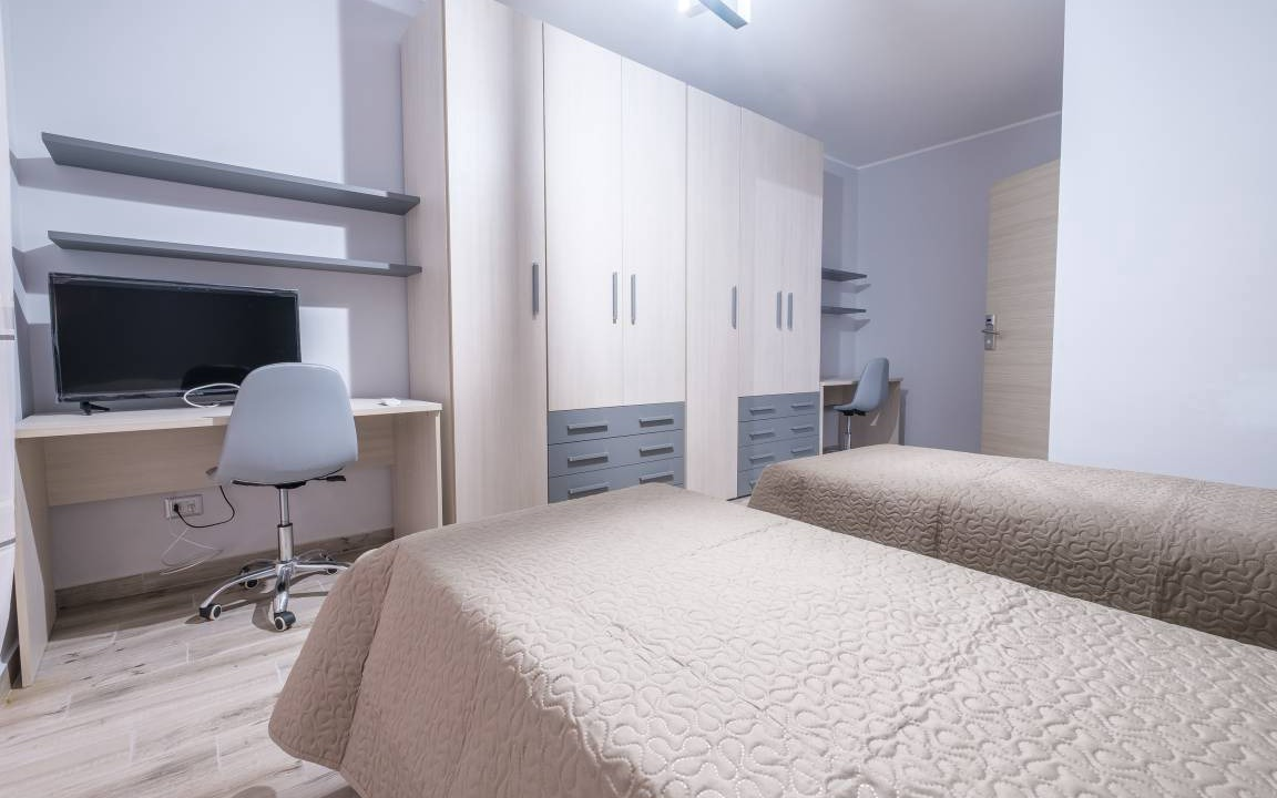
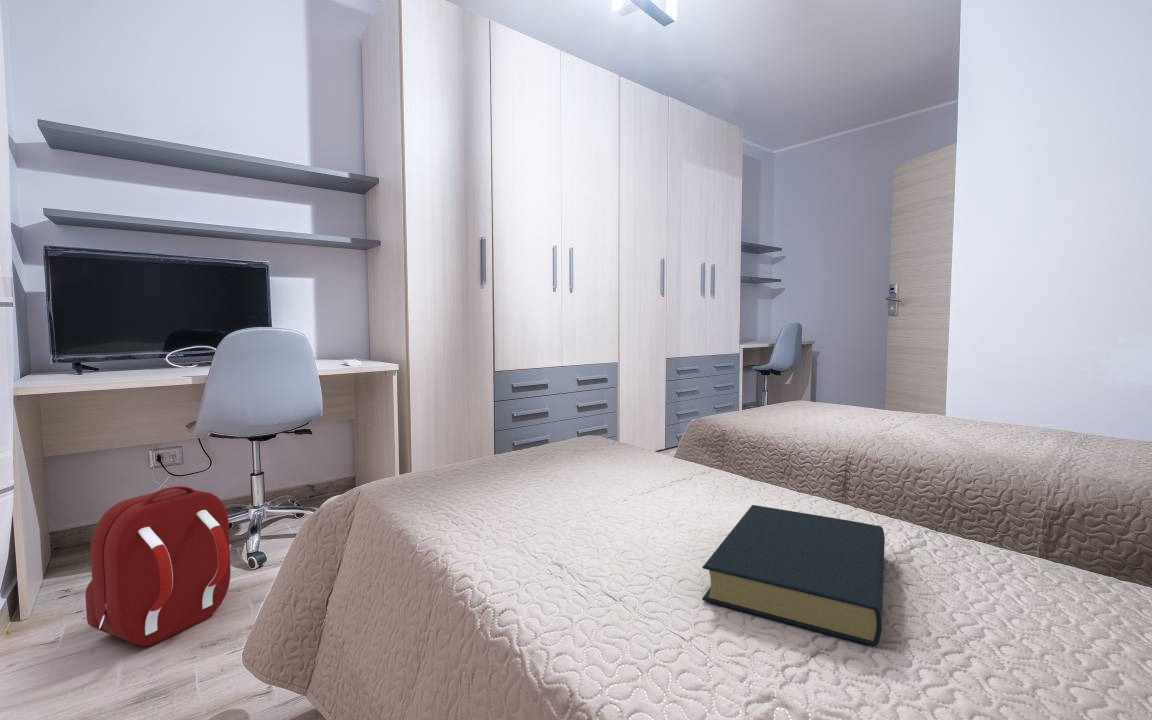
+ backpack [84,485,232,647]
+ hardback book [701,504,886,647]
